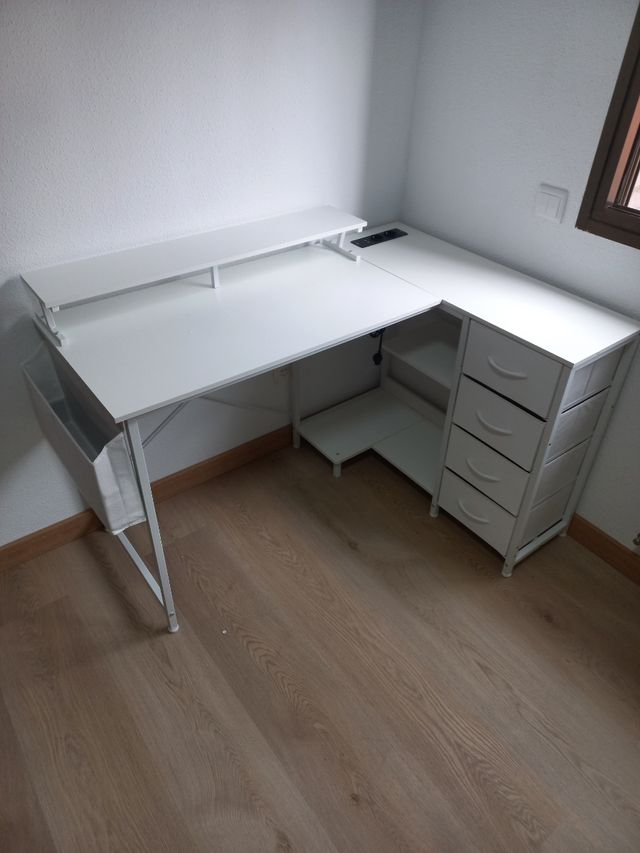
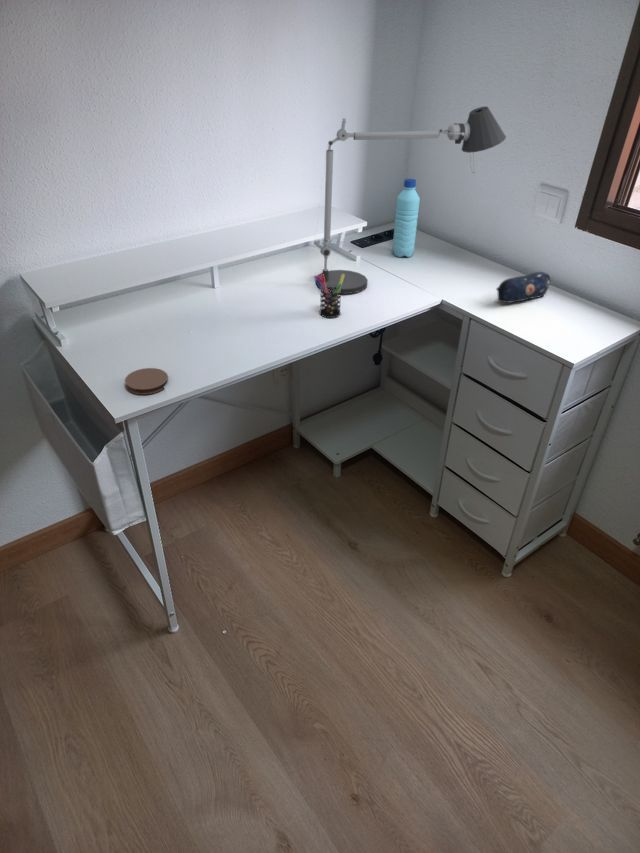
+ coaster [124,367,169,395]
+ water bottle [392,178,421,258]
+ desk lamp [313,106,507,295]
+ pen holder [314,274,345,319]
+ pencil case [495,271,551,304]
